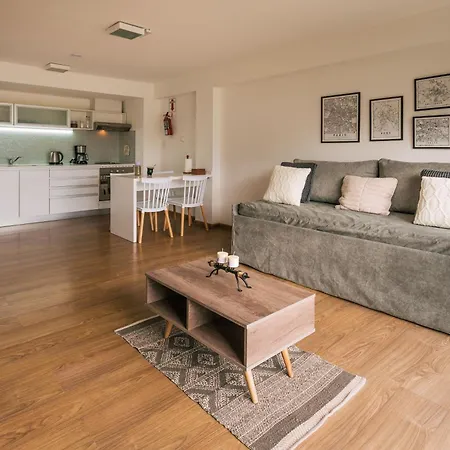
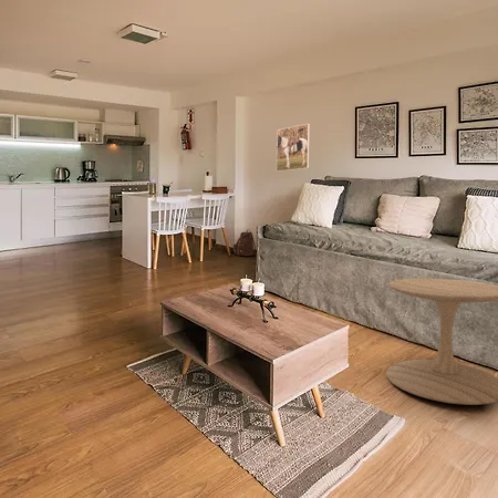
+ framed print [276,123,311,173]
+ backpack [232,228,257,257]
+ side table [385,278,498,406]
